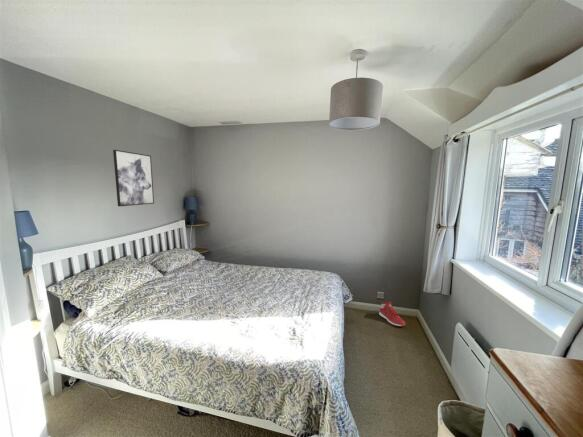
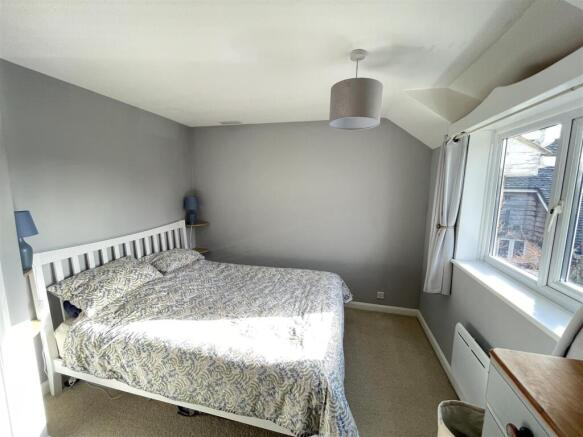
- wall art [112,149,155,207]
- sneaker [378,301,406,327]
